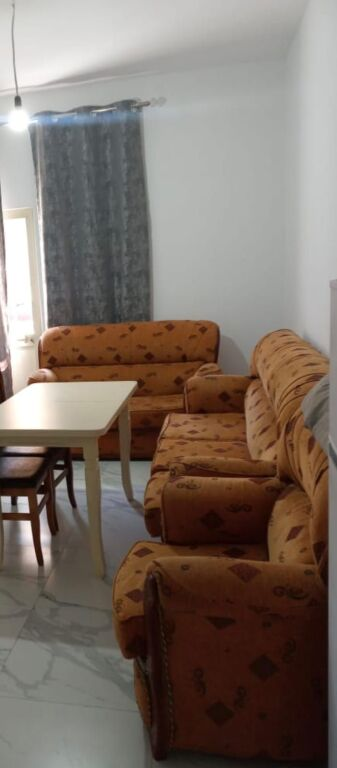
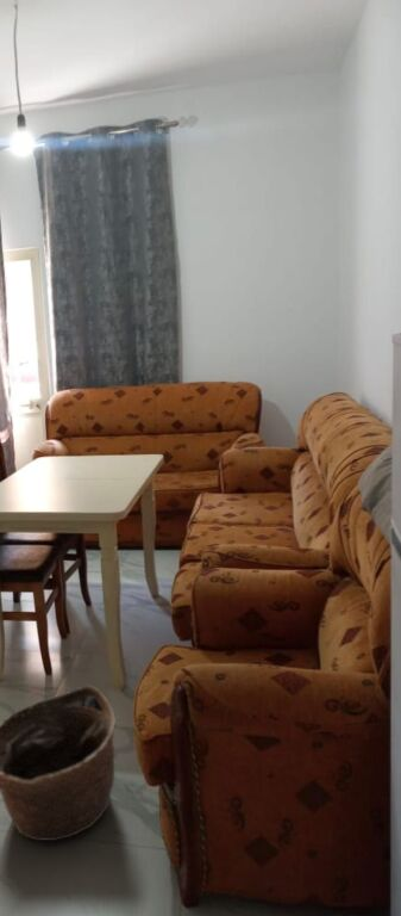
+ basket [0,685,117,842]
